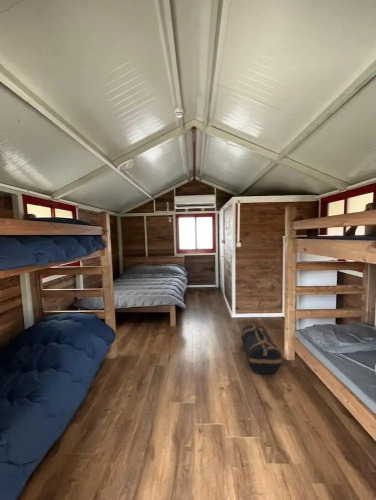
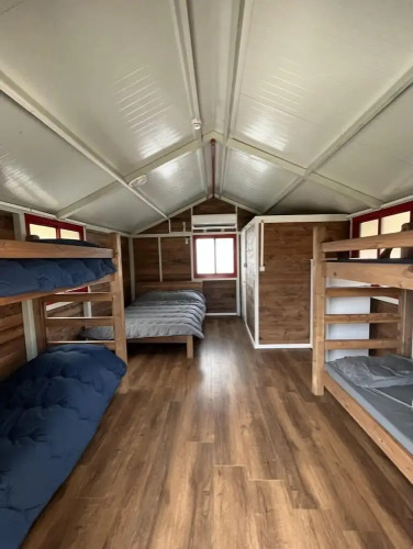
- duffel bag [240,323,283,375]
